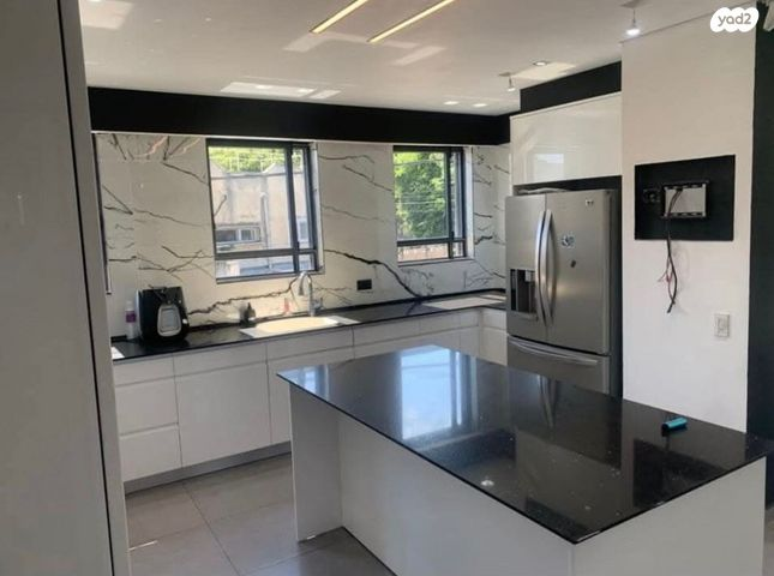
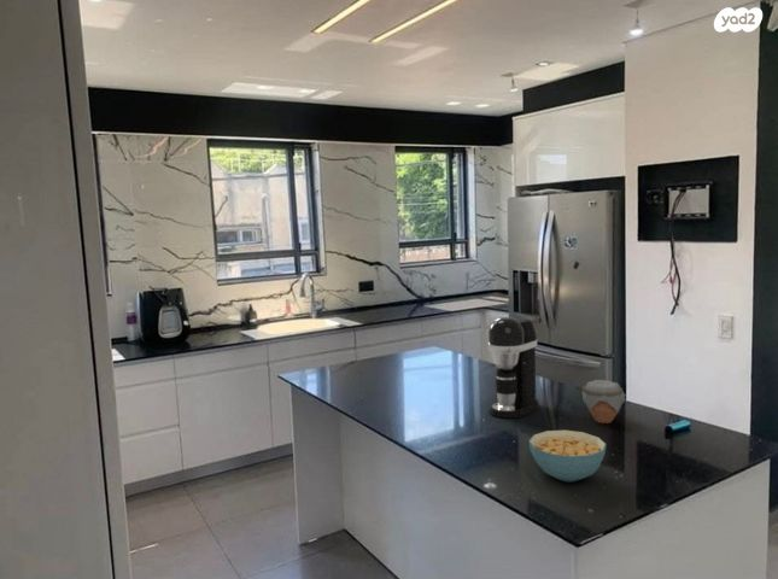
+ coffee maker [487,316,540,420]
+ jar [580,379,627,425]
+ cereal bowl [528,429,608,482]
